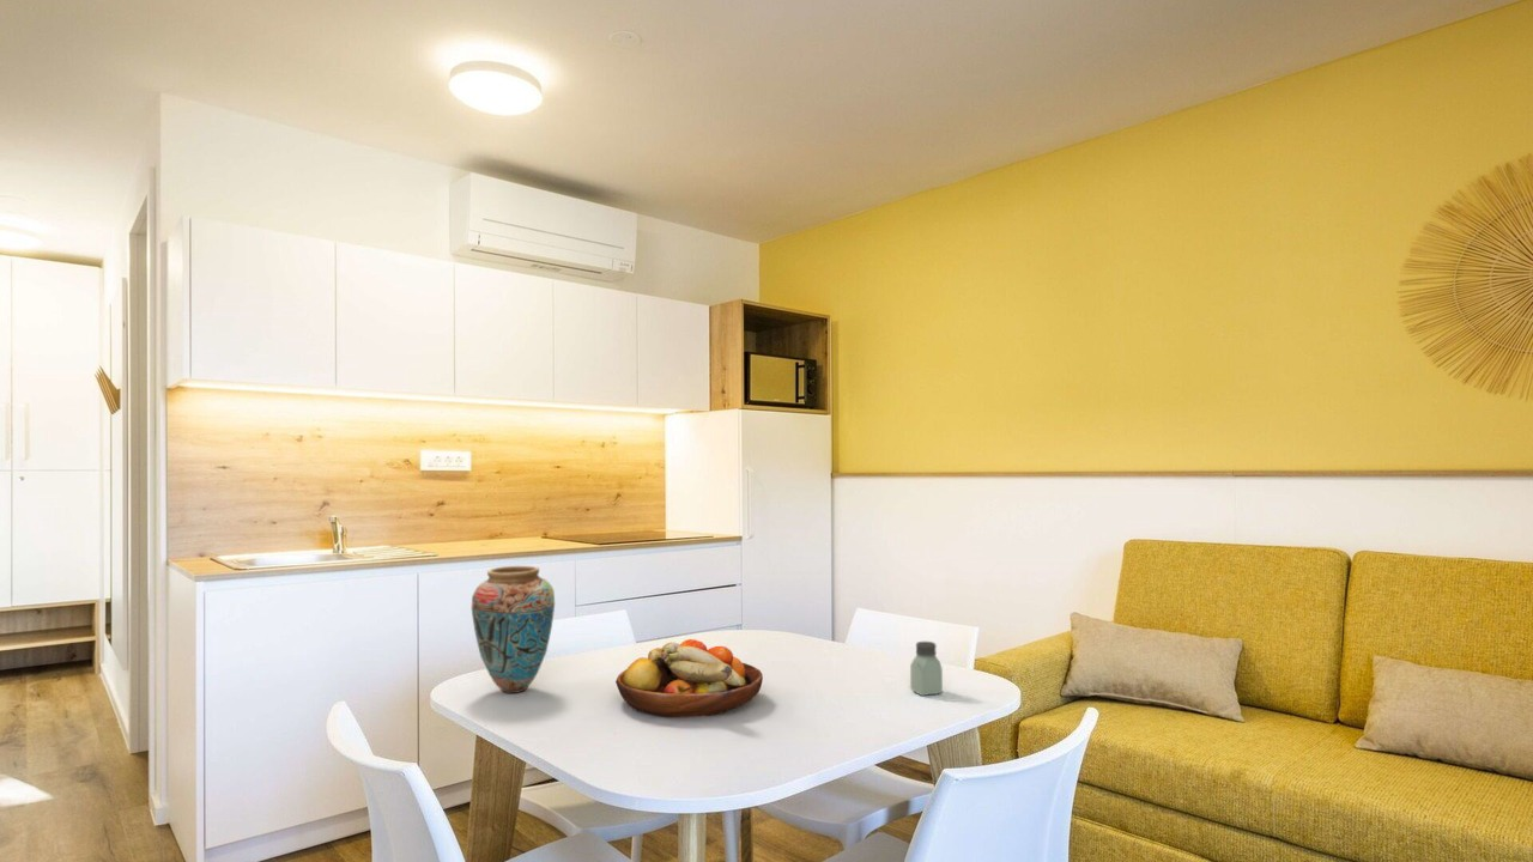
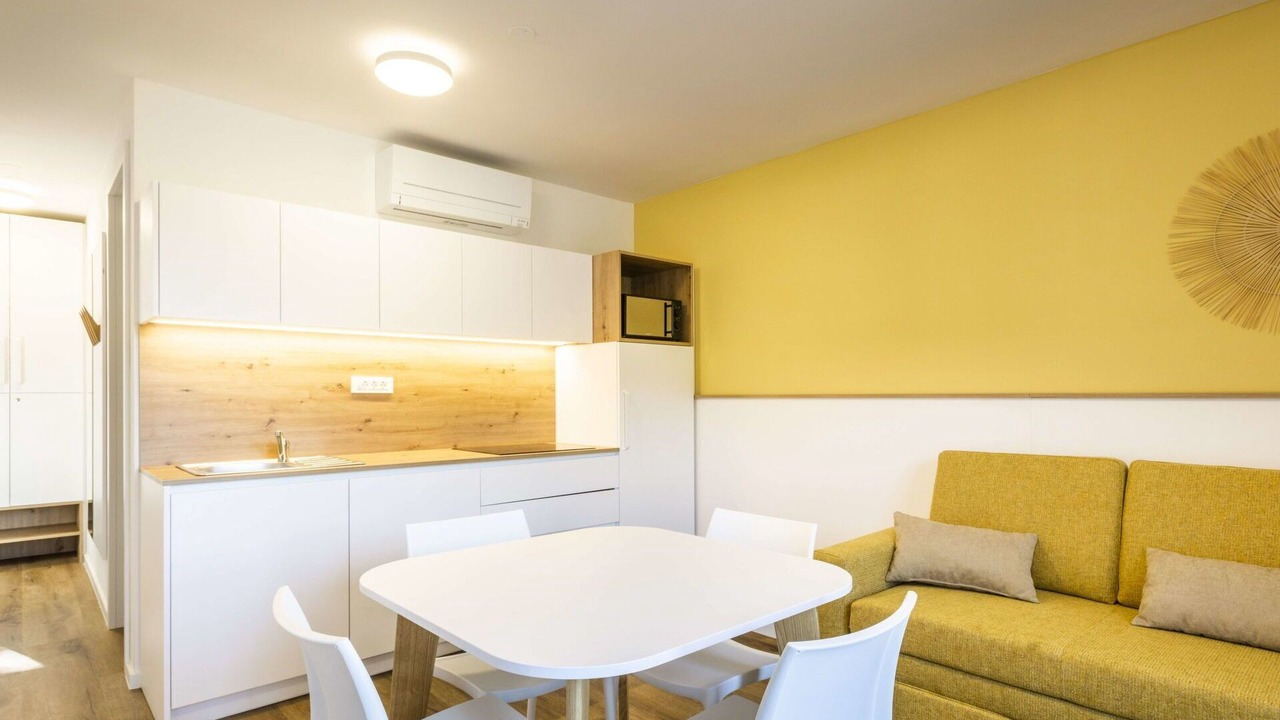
- saltshaker [909,641,944,697]
- vase [471,565,556,694]
- fruit bowl [614,638,764,718]
